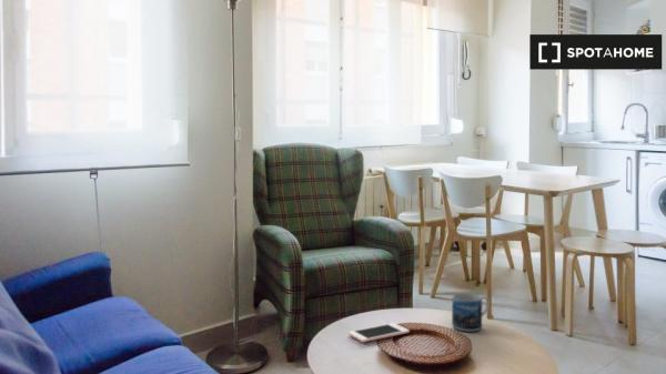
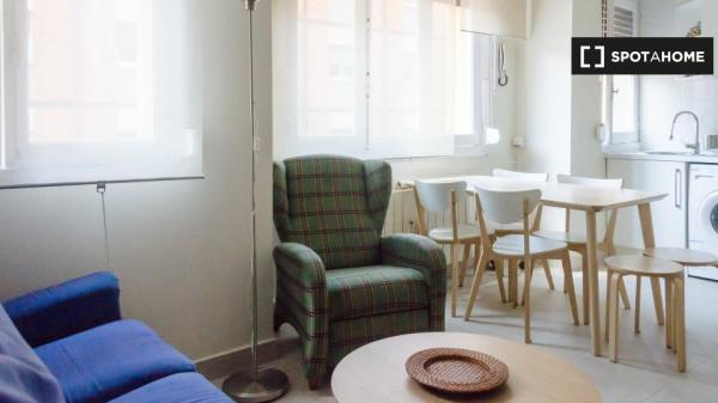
- cell phone [347,322,411,344]
- mug [451,292,491,332]
